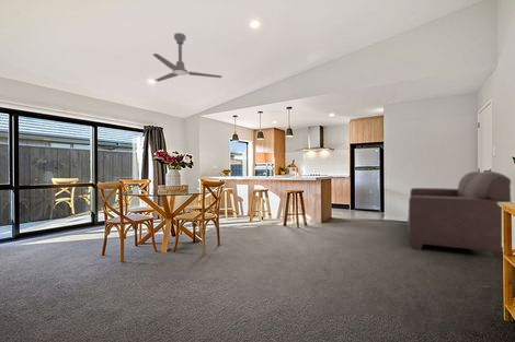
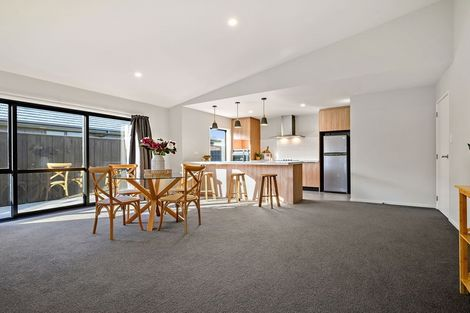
- sofa [407,170,512,260]
- ceiling fan [152,32,222,83]
